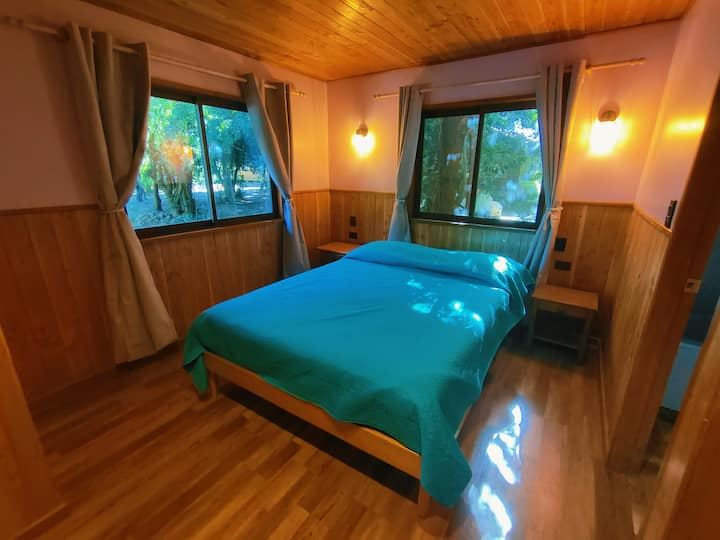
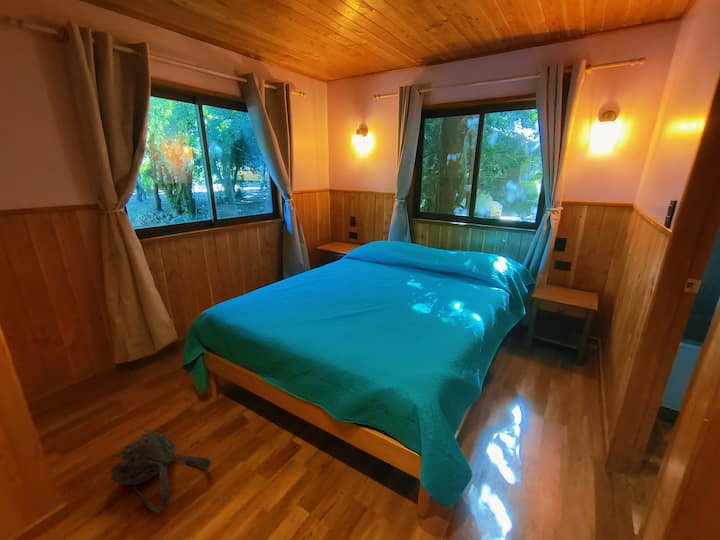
+ backpack [110,429,212,514]
